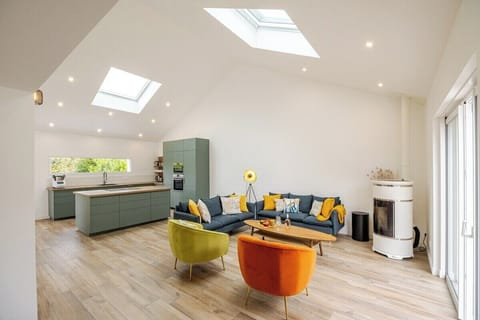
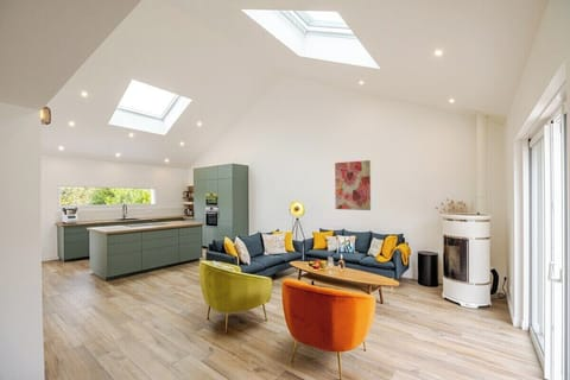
+ wall art [334,159,372,211]
